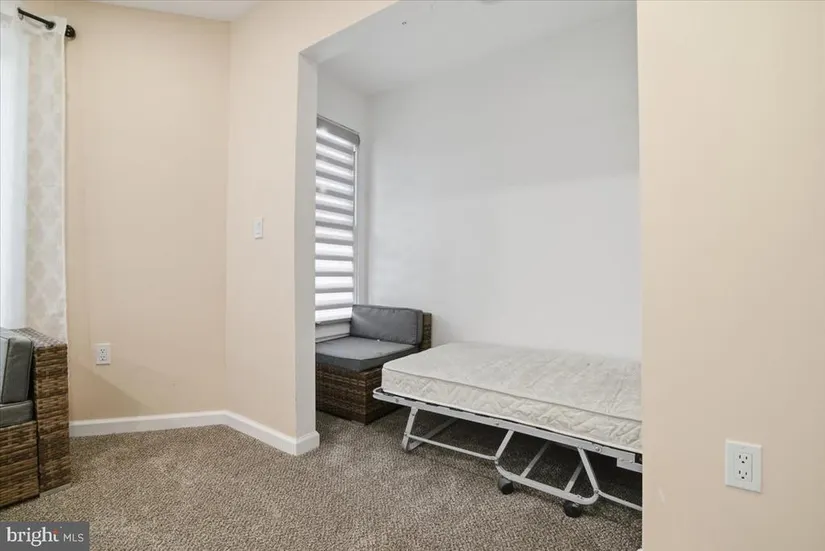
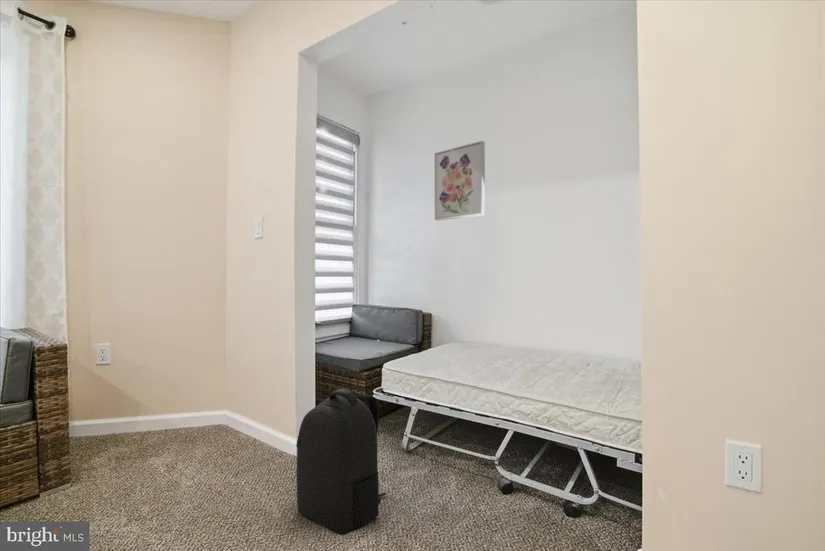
+ wall art [434,140,486,222]
+ backpack [295,388,387,536]
